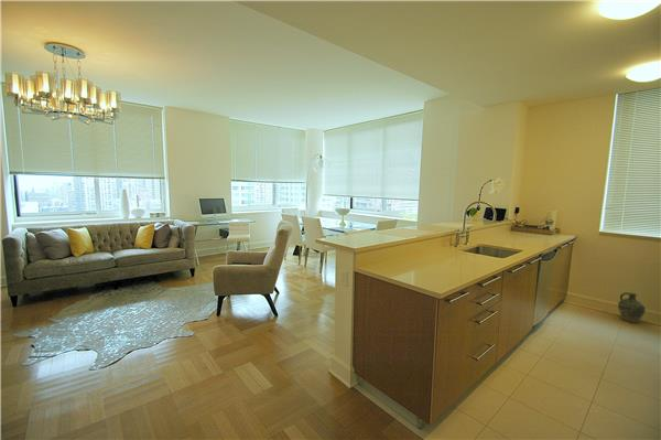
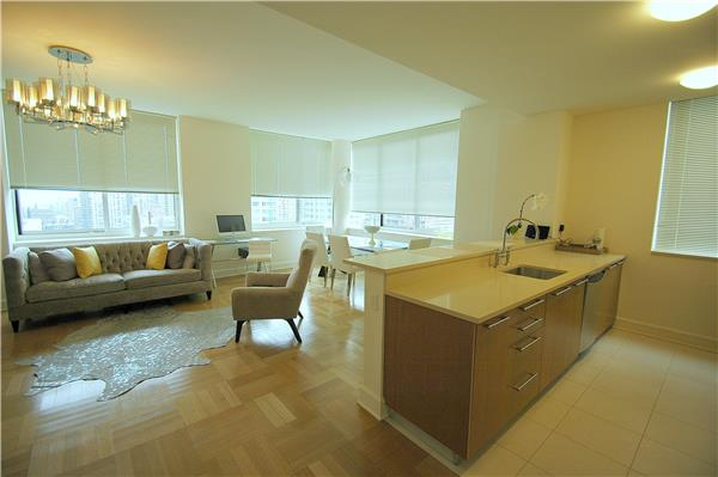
- ceramic jug [617,291,647,324]
